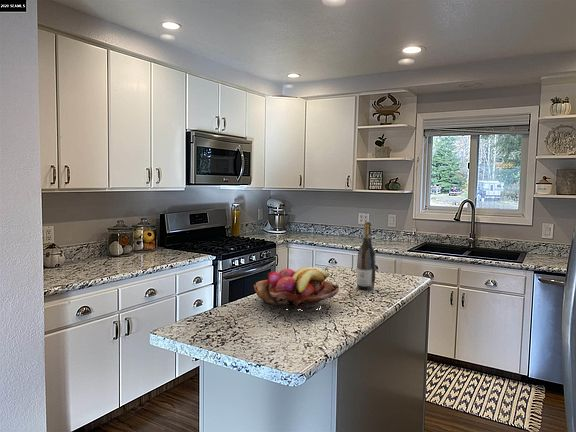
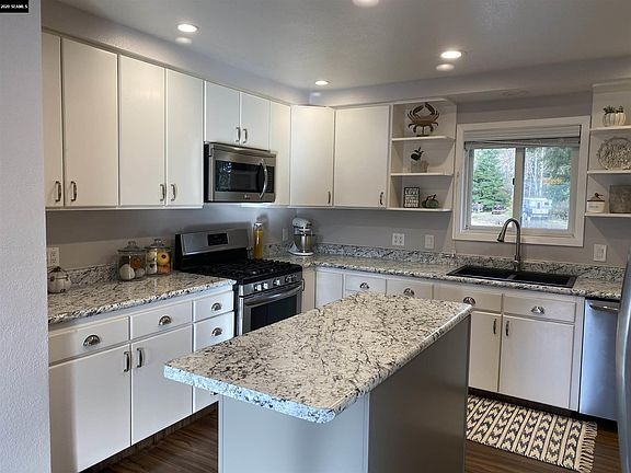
- wine bottle [356,221,376,291]
- fruit basket [253,266,340,311]
